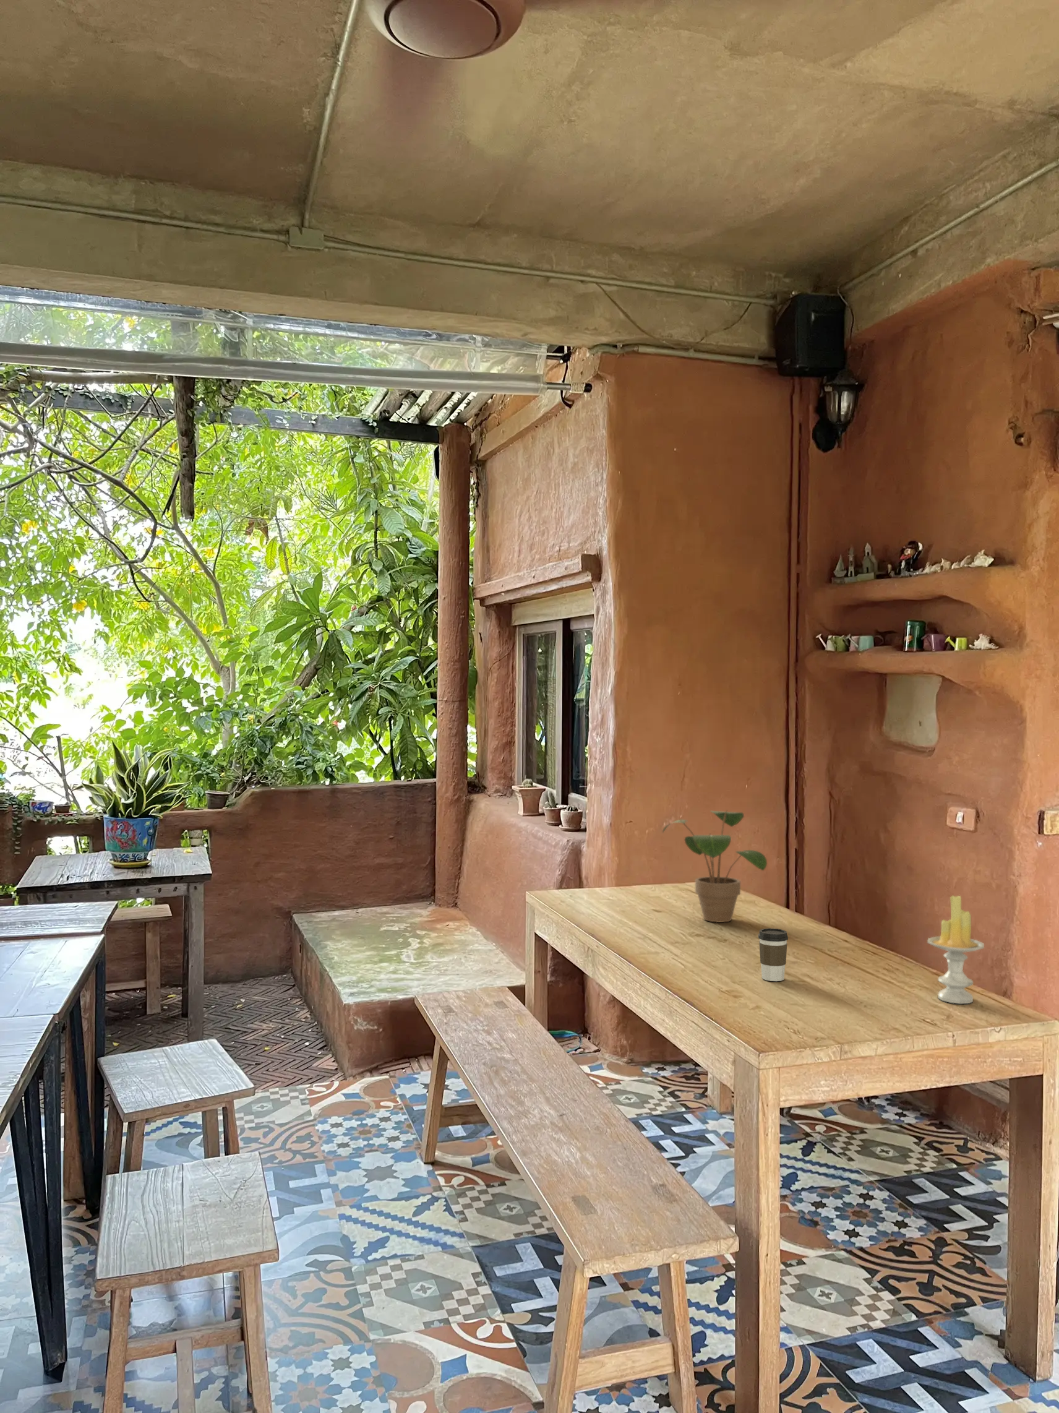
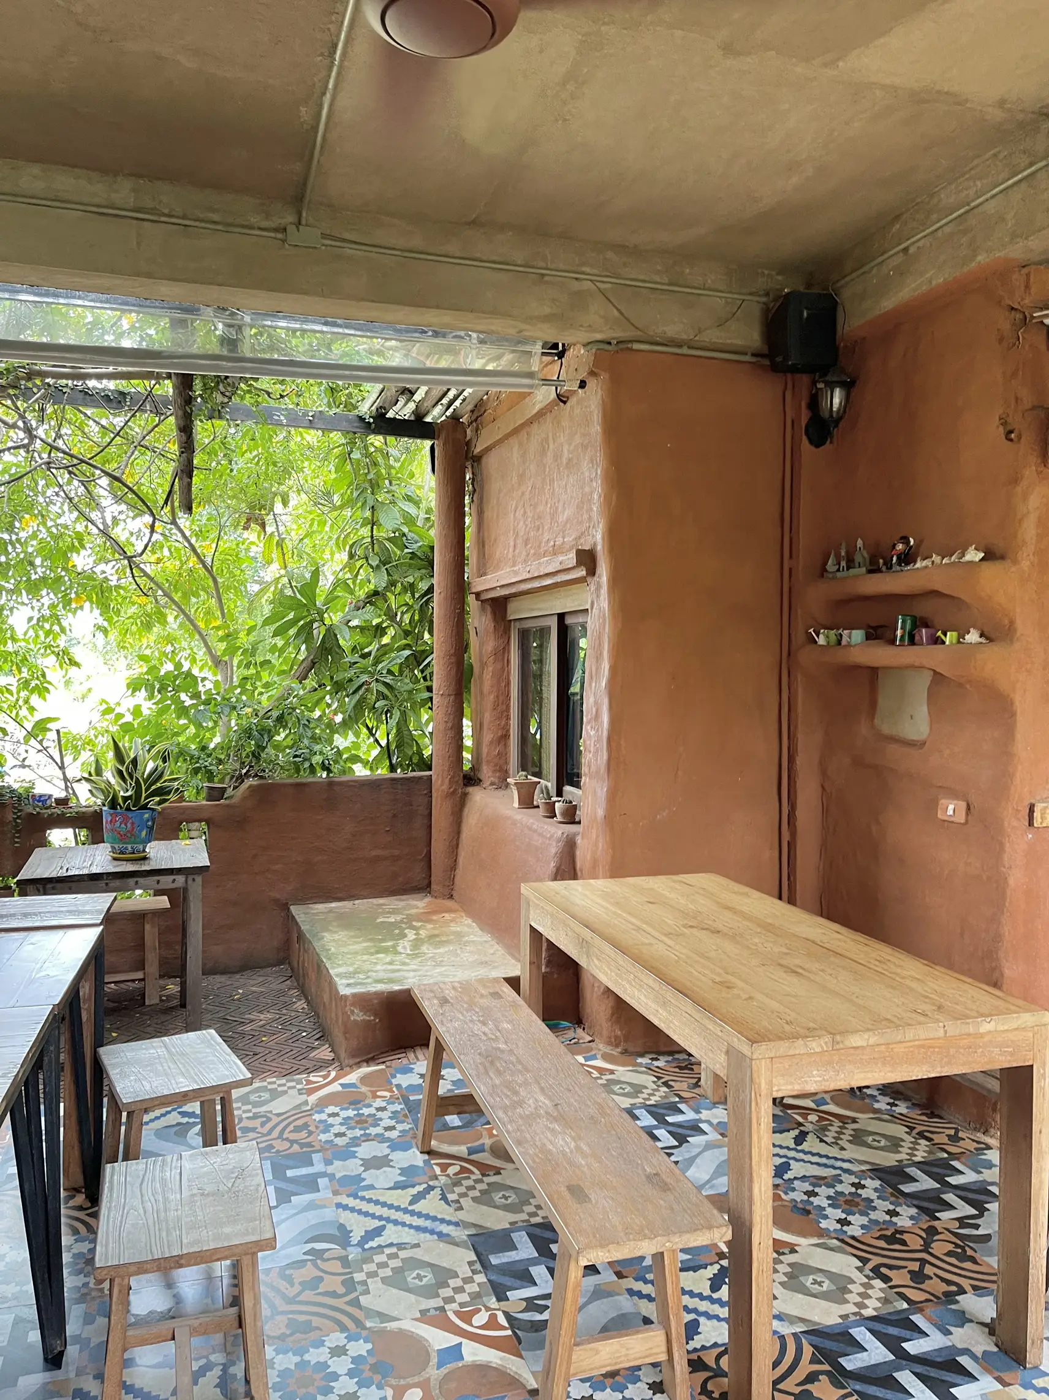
- potted plant [662,809,768,923]
- coffee cup [758,928,789,981]
- candle [927,896,984,1005]
